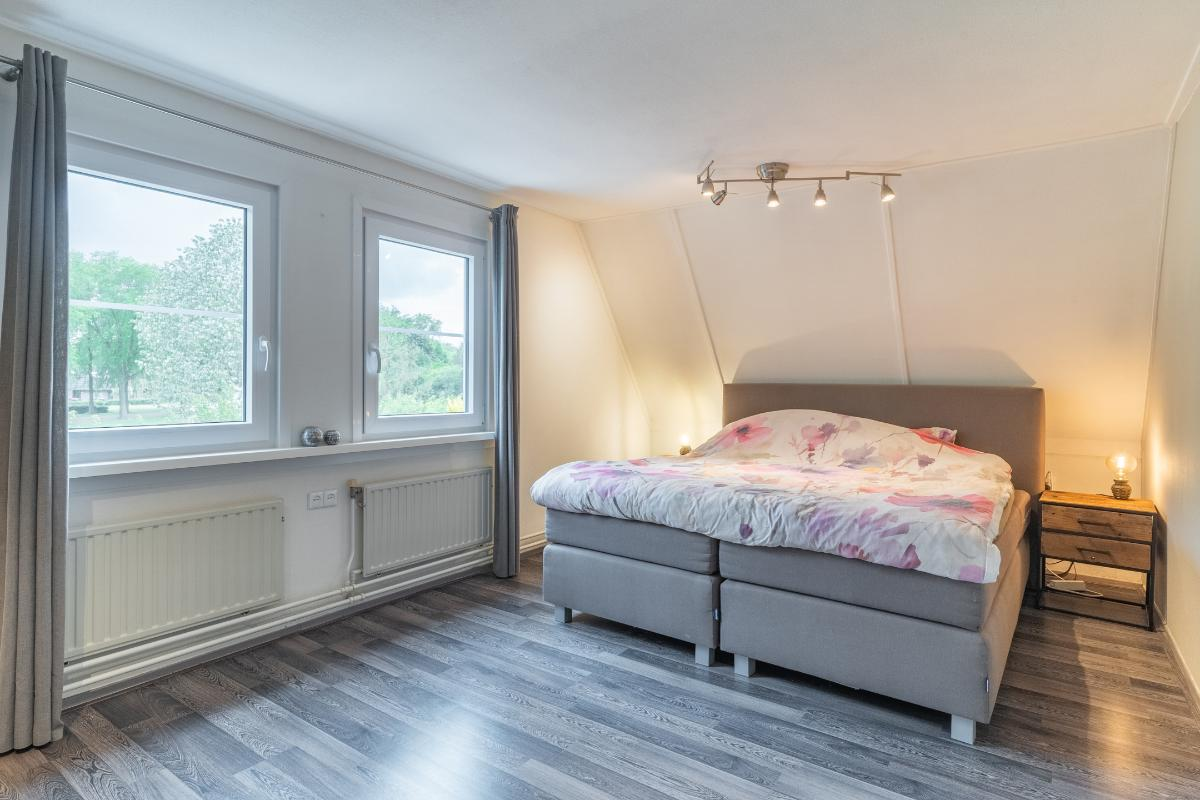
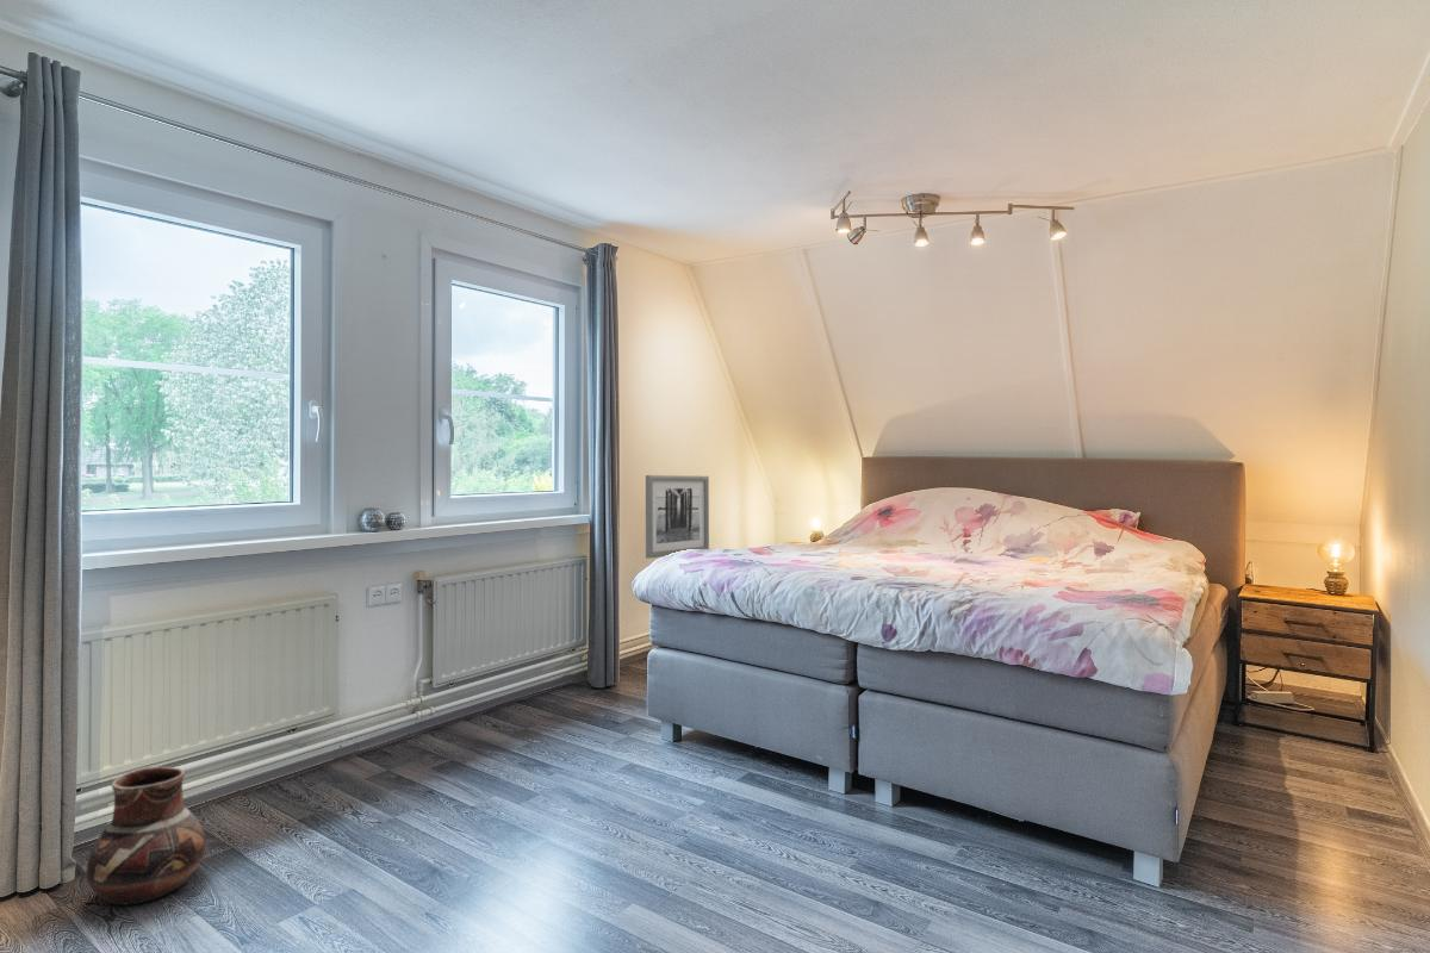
+ ceramic pot [85,766,207,907]
+ wall art [645,474,710,560]
